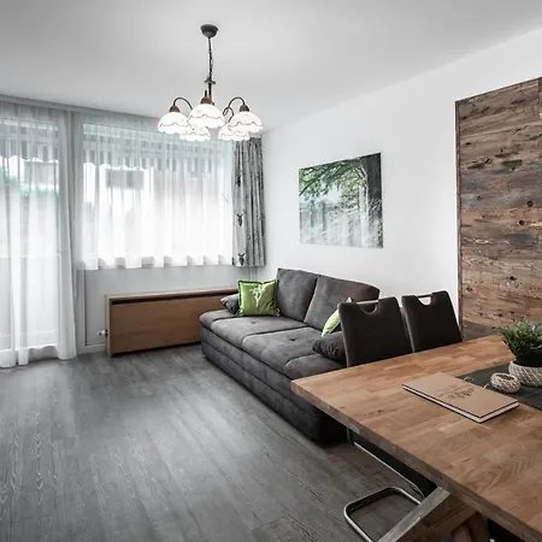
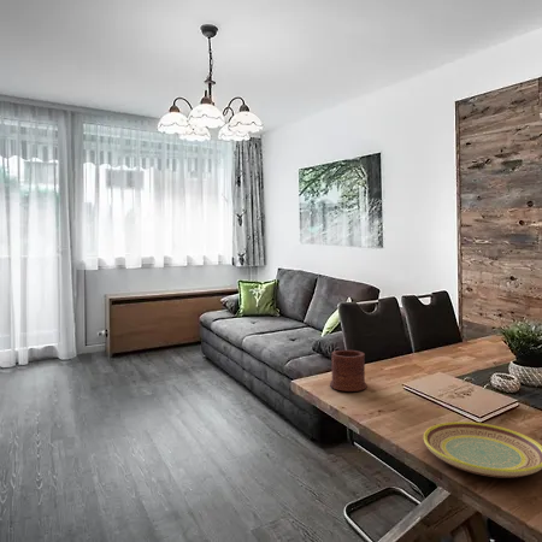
+ plate [423,420,542,479]
+ mug [329,349,367,393]
